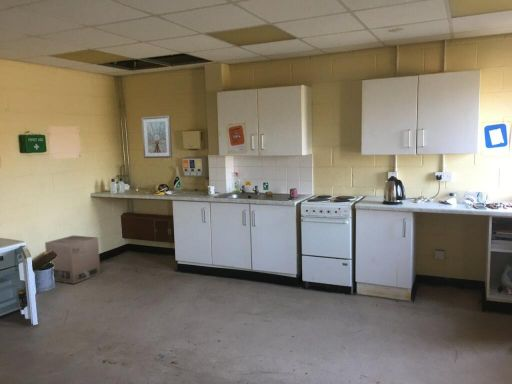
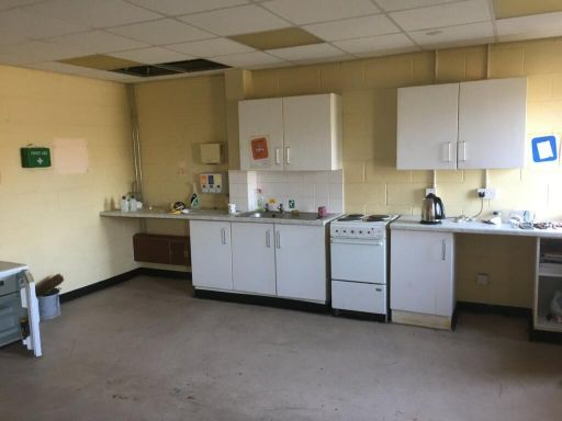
- cardboard box [44,234,101,285]
- picture frame [141,115,173,159]
